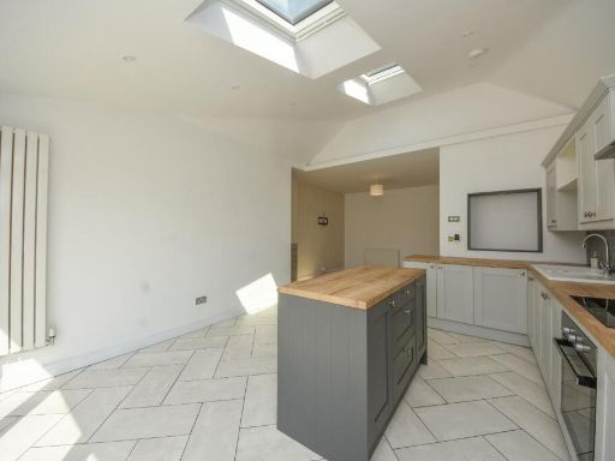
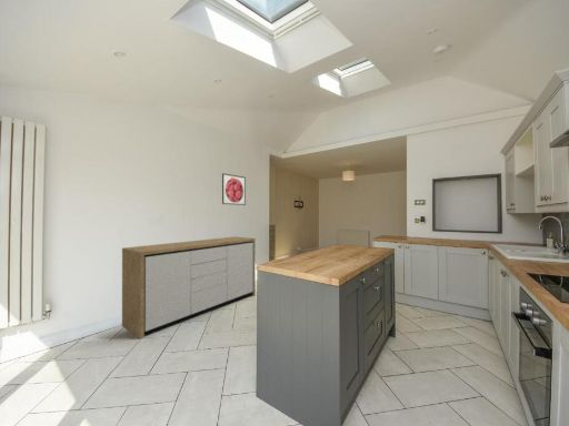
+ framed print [221,172,247,206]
+ sideboard [121,235,257,341]
